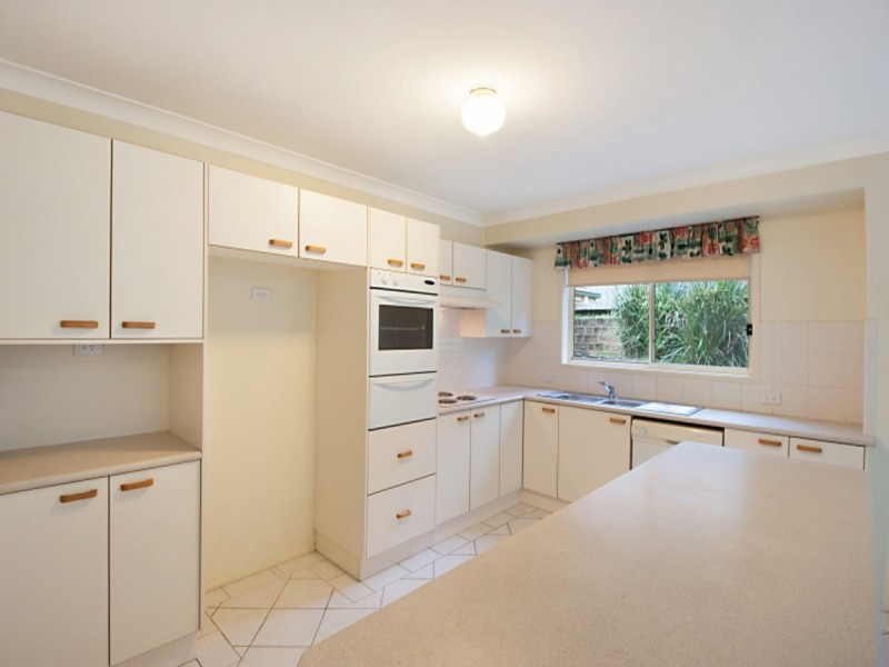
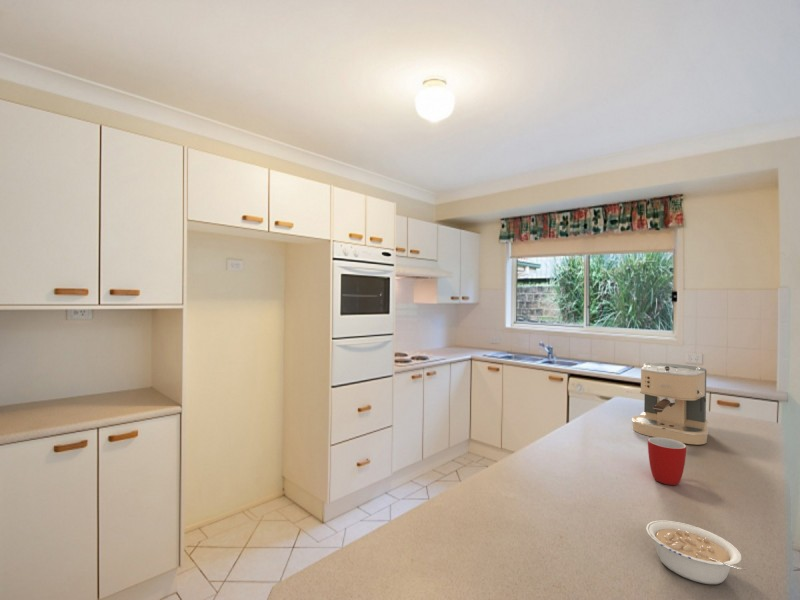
+ coffee maker [631,362,709,446]
+ mug [647,437,687,486]
+ legume [645,520,747,585]
